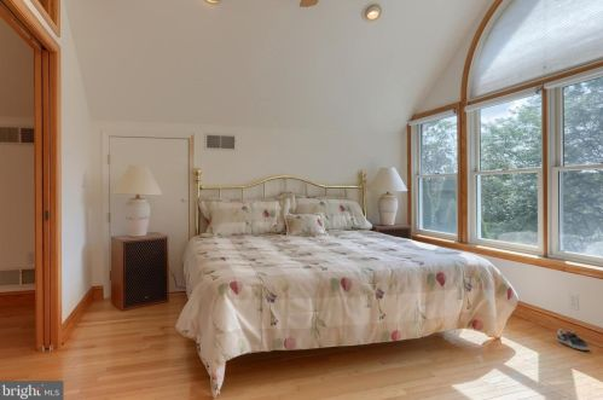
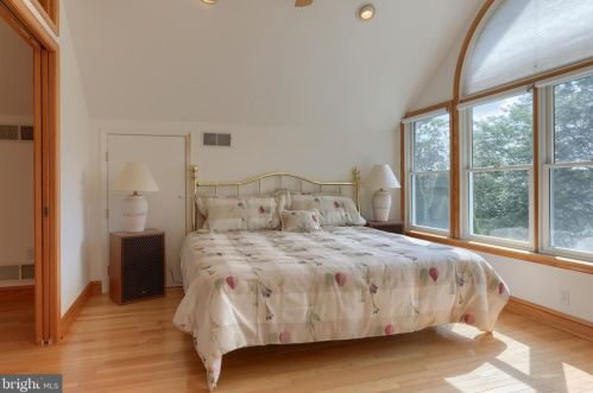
- sneaker [556,327,591,350]
